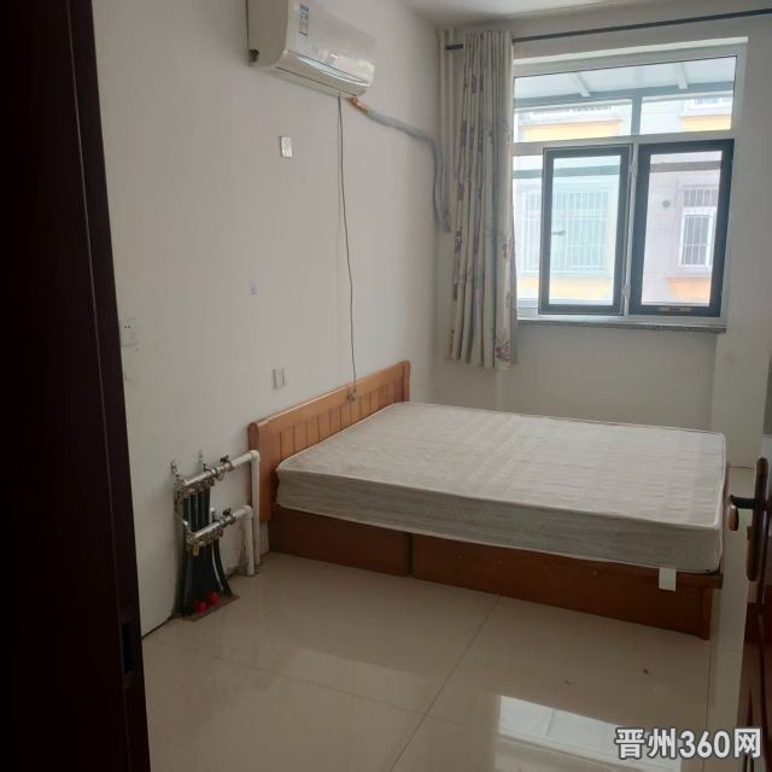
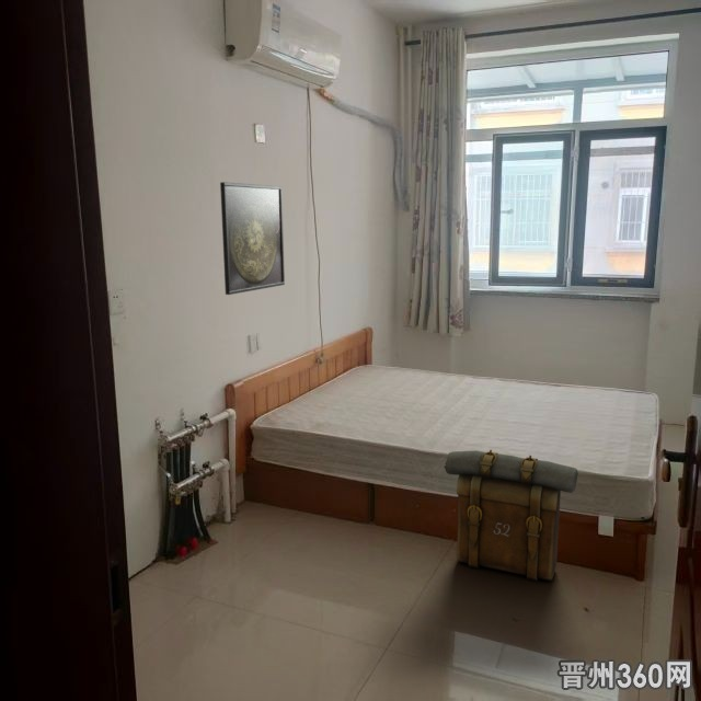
+ backpack [443,449,579,583]
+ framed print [219,181,286,296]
